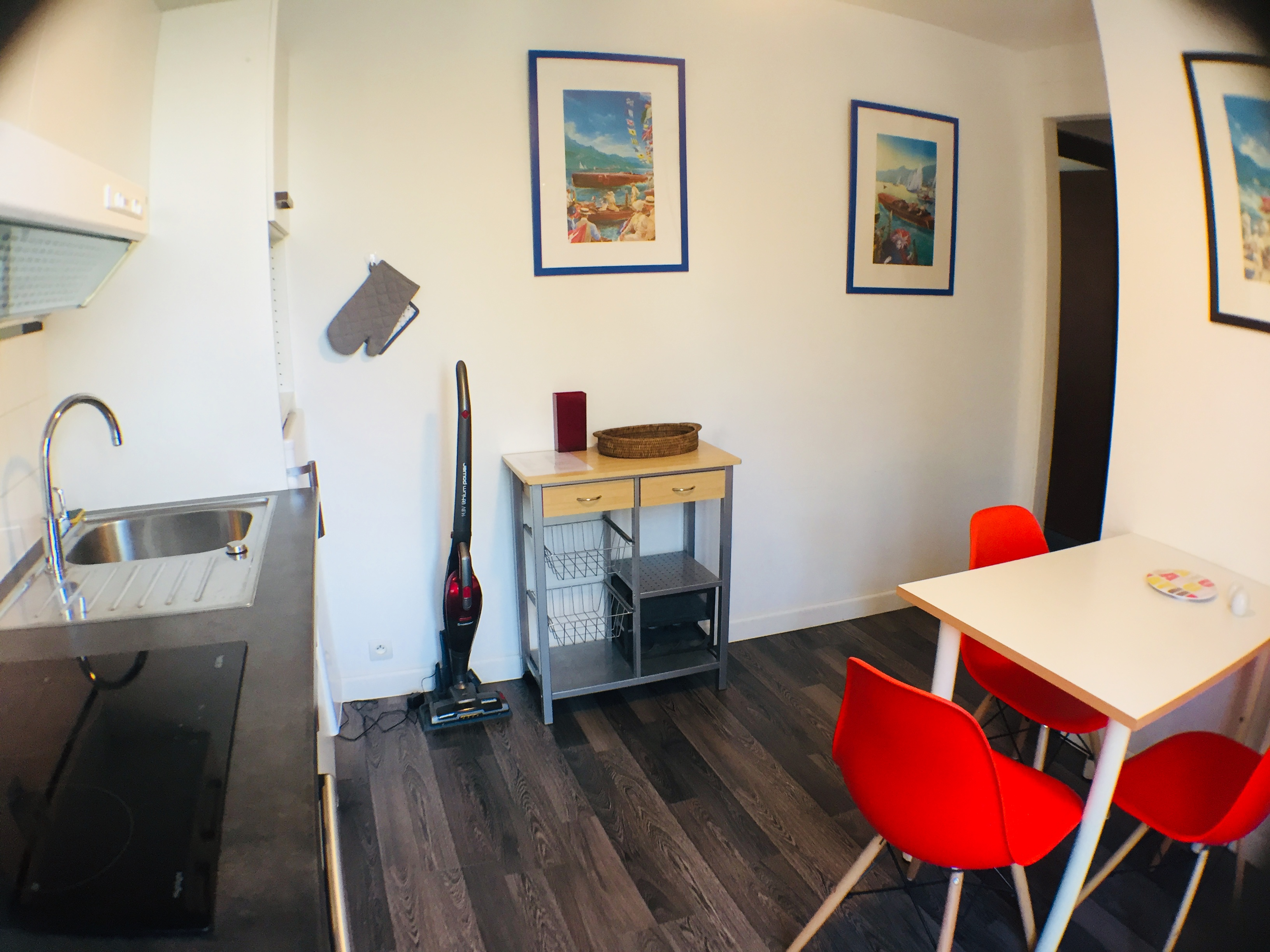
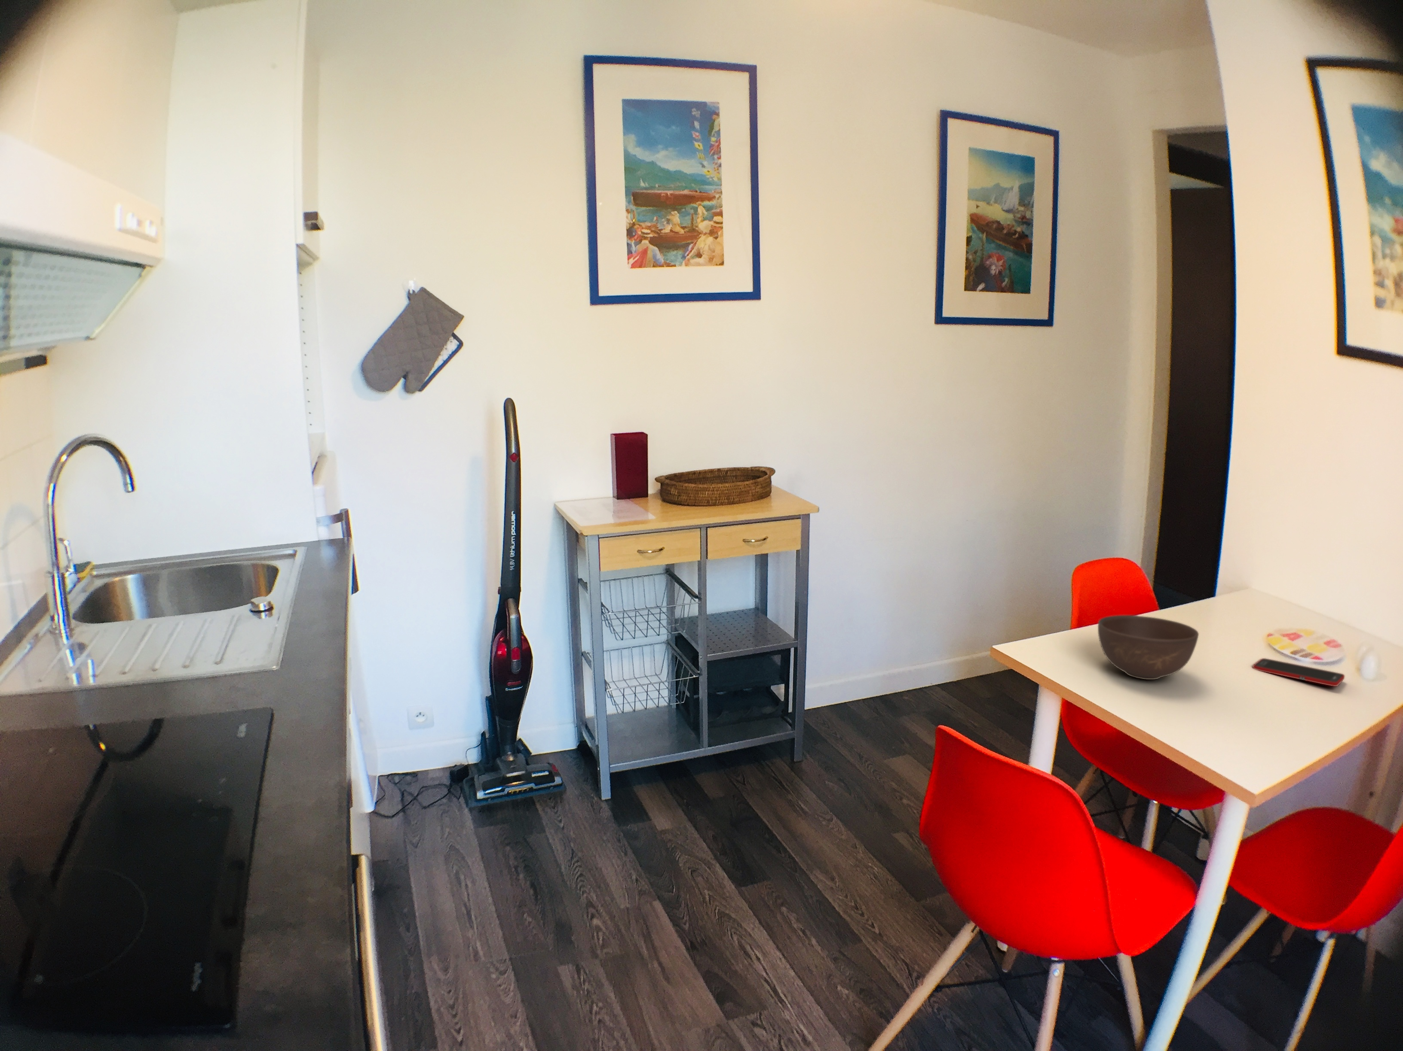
+ bowl [1097,615,1200,680]
+ cell phone [1252,658,1344,687]
